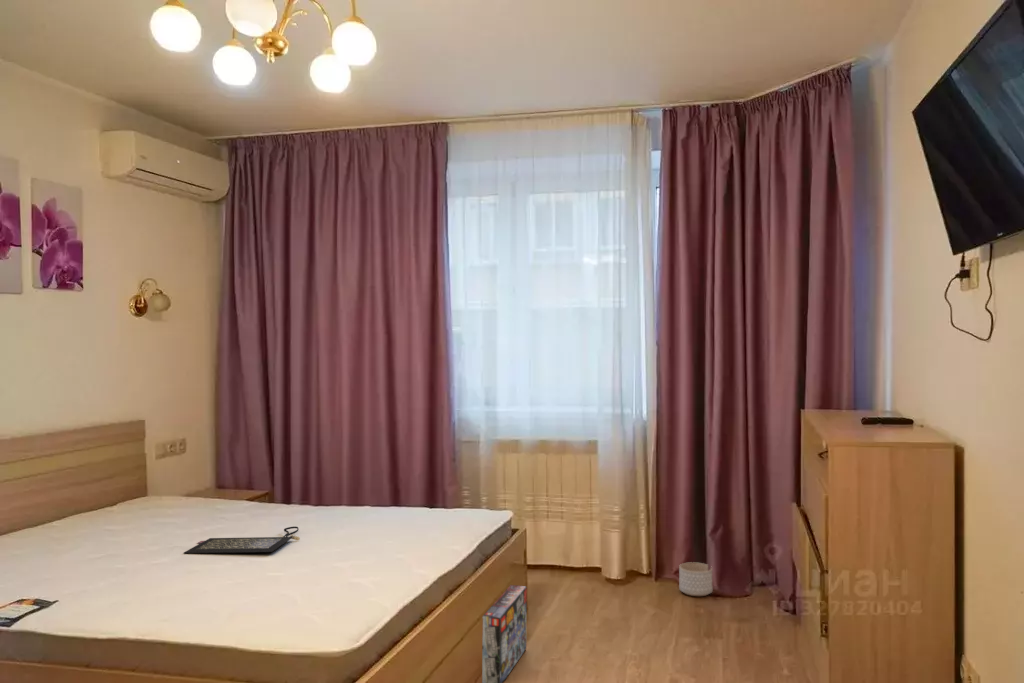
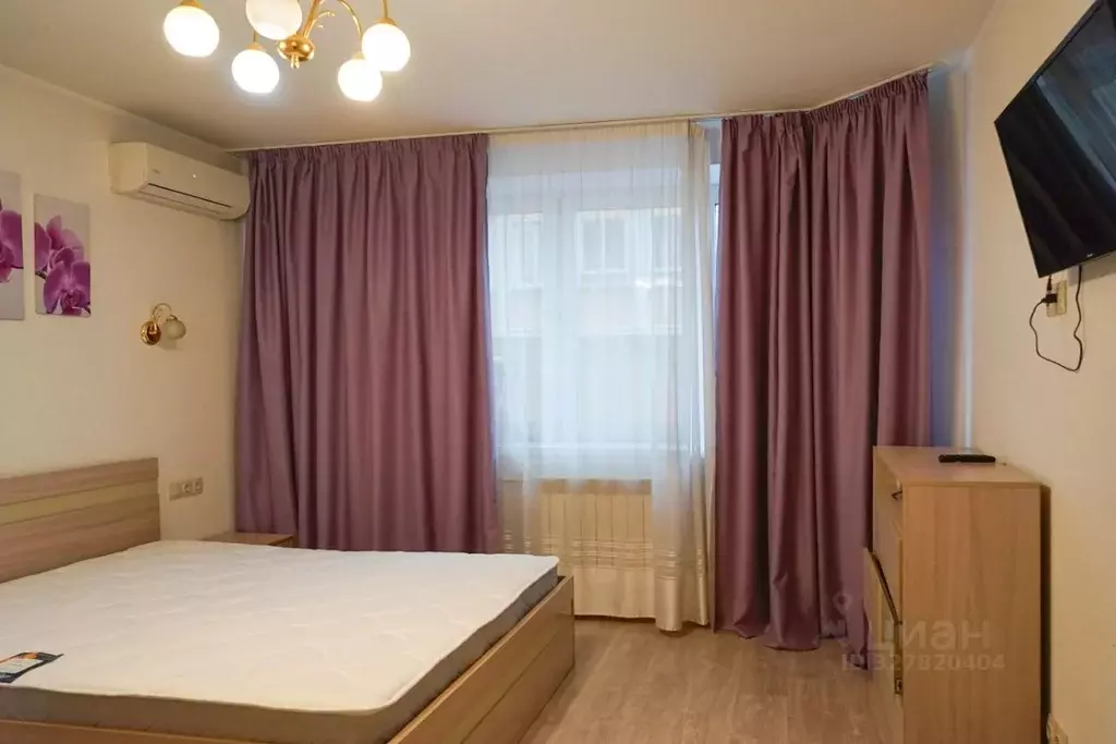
- planter [678,561,714,597]
- box [481,584,528,683]
- clutch bag [183,526,301,554]
